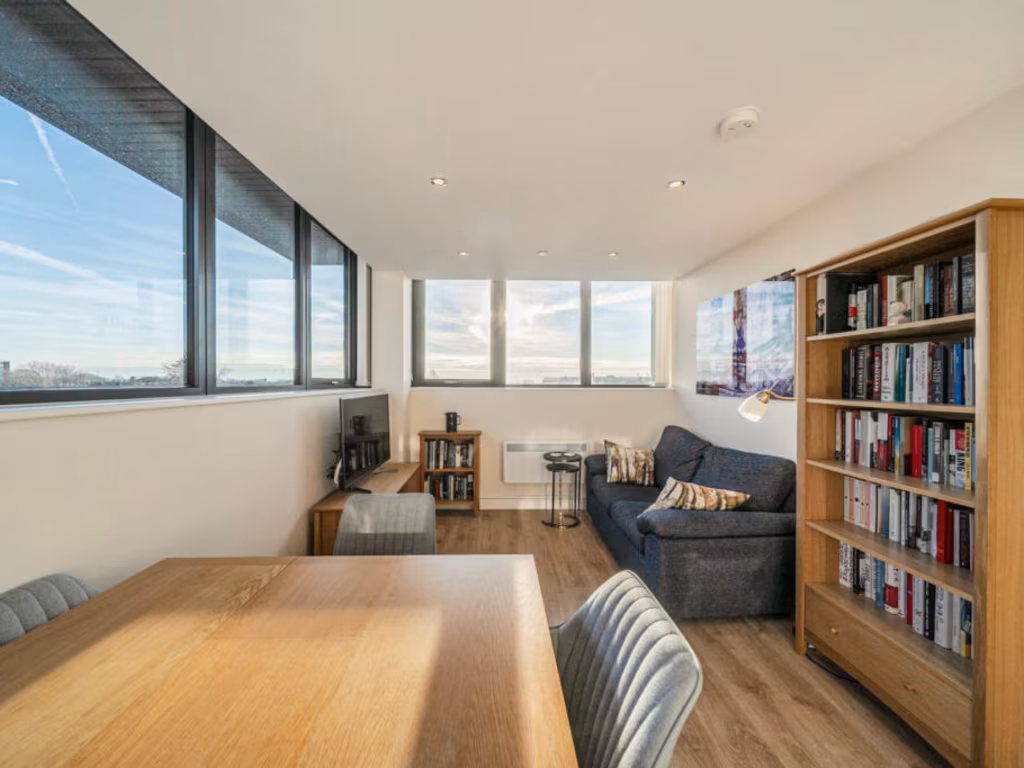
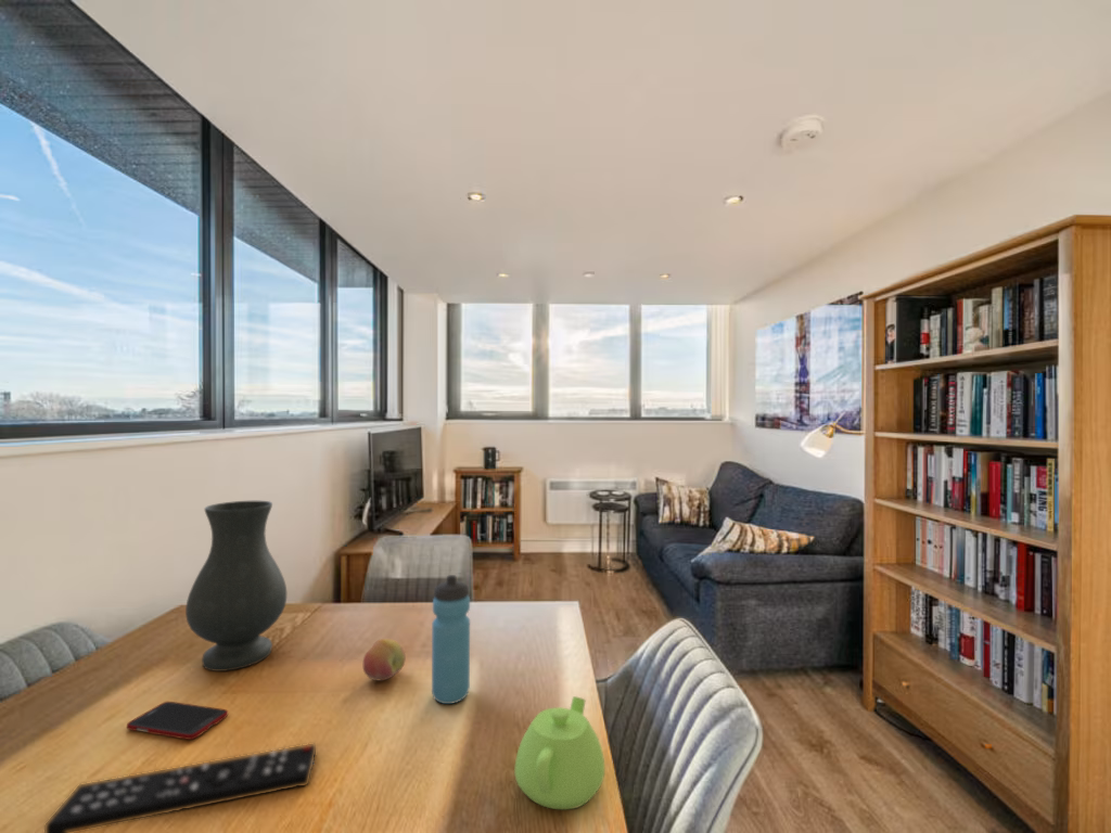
+ remote control [44,742,317,833]
+ water bottle [431,574,471,705]
+ vase [184,500,288,672]
+ teapot [513,695,605,810]
+ cell phone [126,701,229,741]
+ fruit [362,638,407,681]
